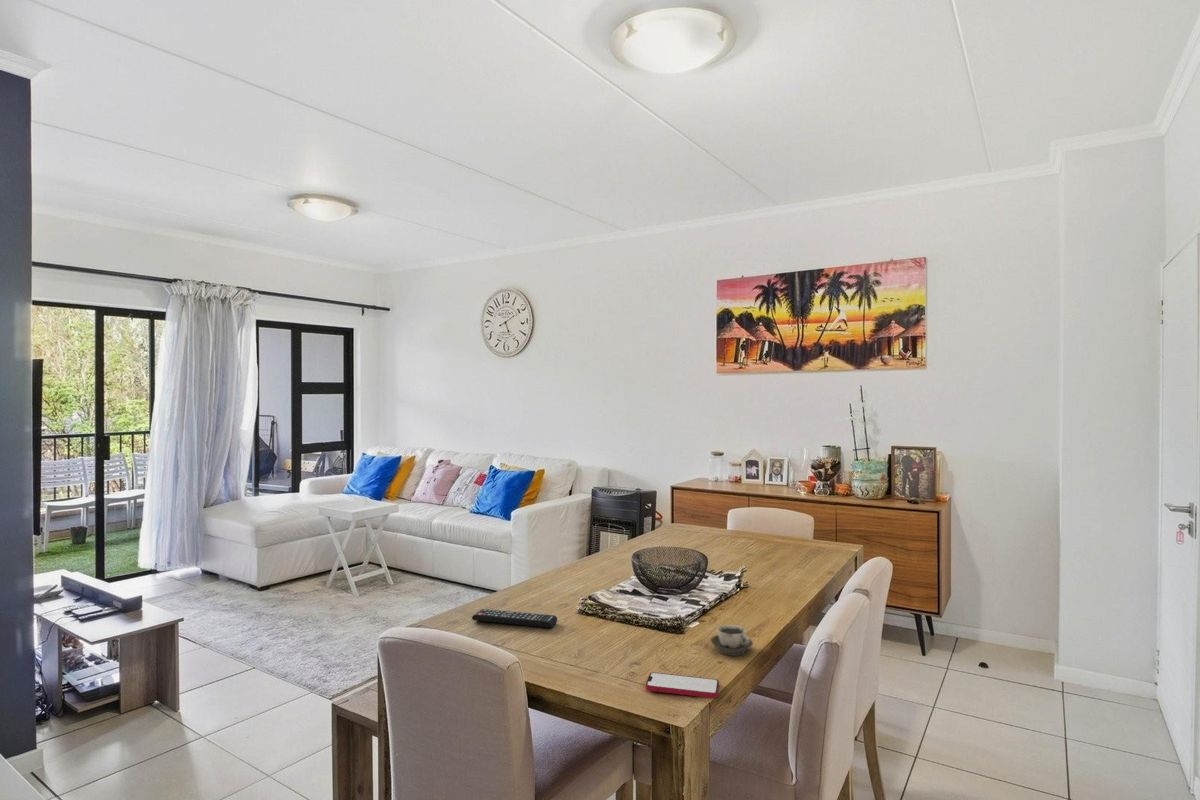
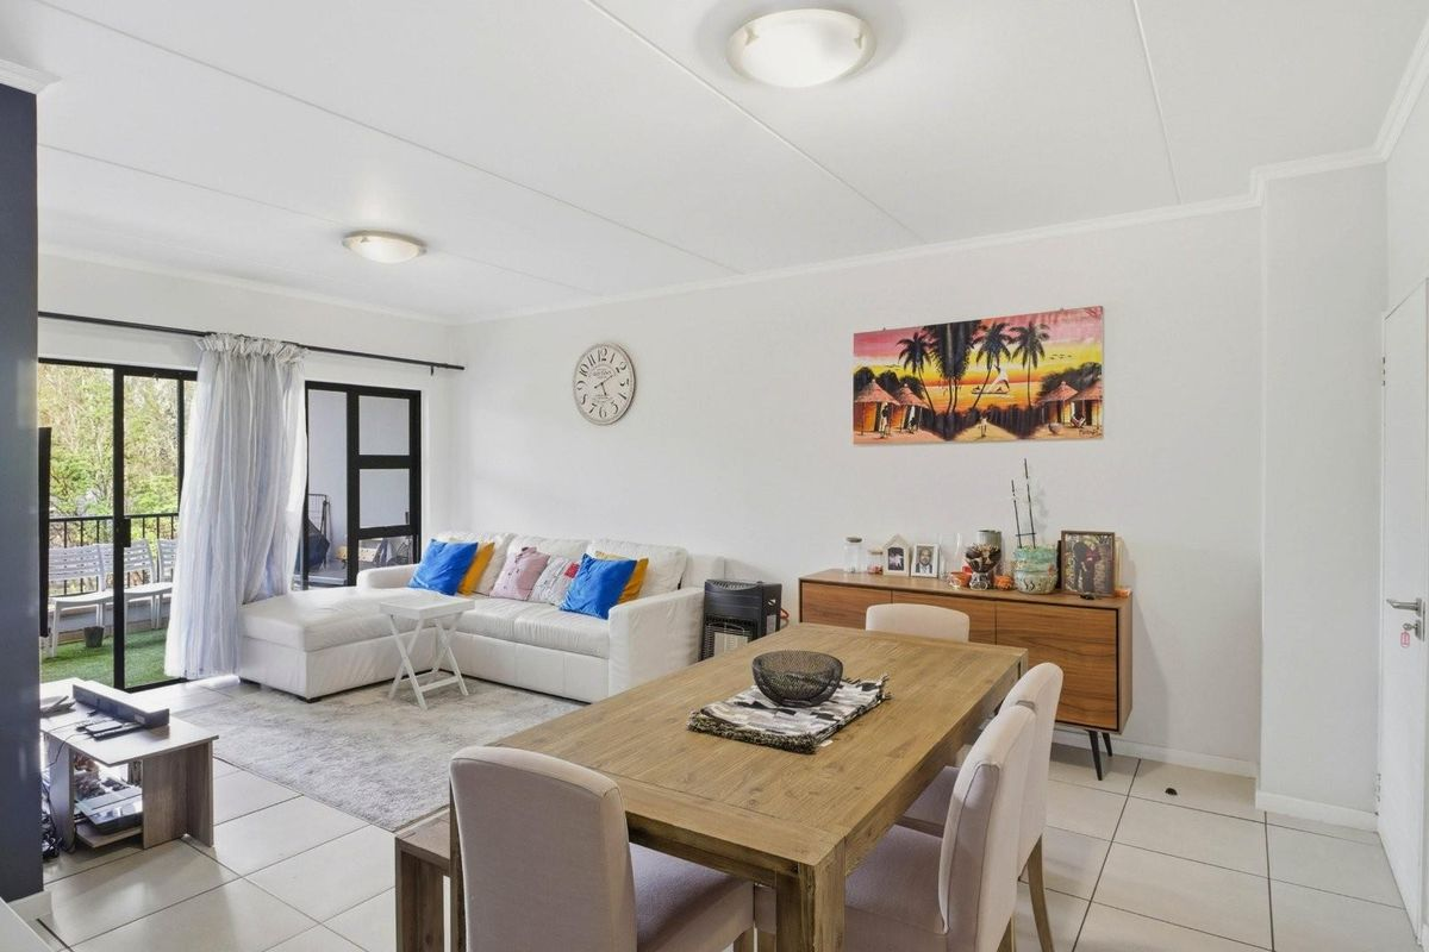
- cup [710,624,754,657]
- remote control [471,608,558,629]
- smartphone [645,672,720,699]
